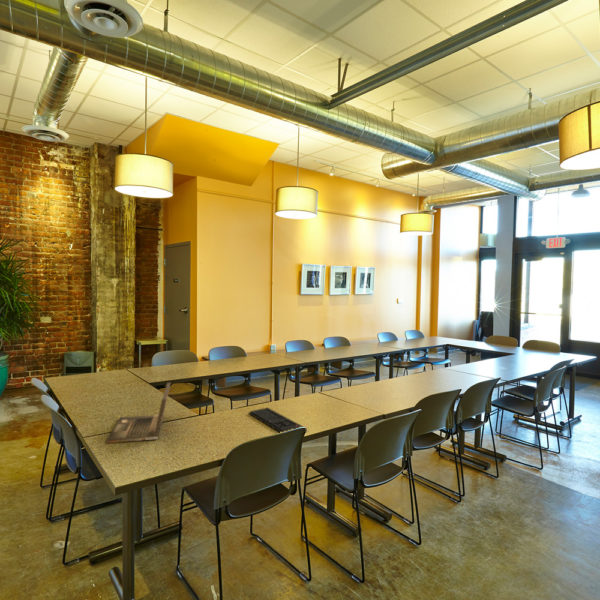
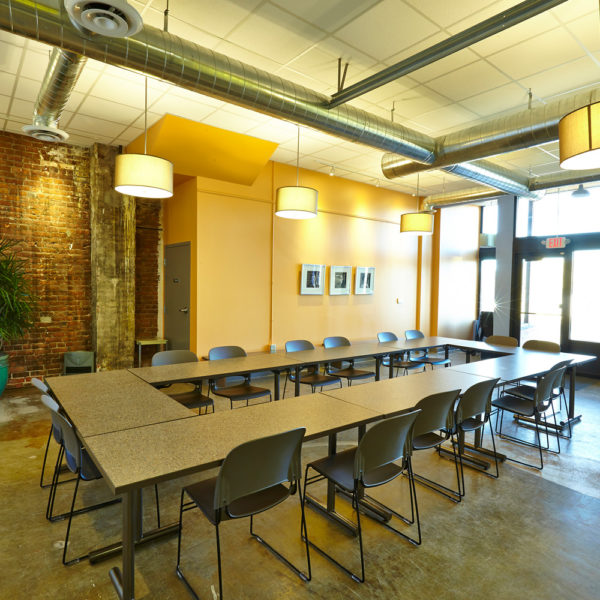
- keyboard [248,407,308,433]
- laptop [105,382,171,444]
